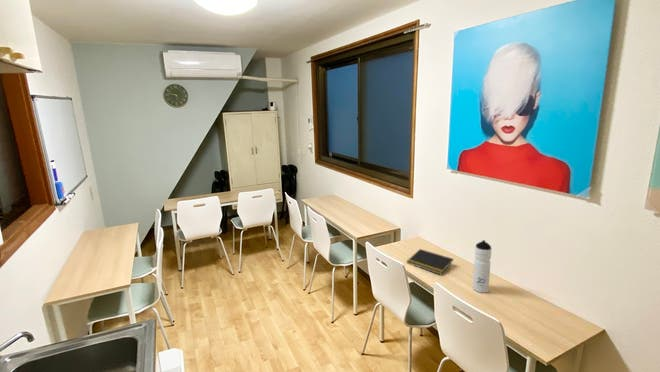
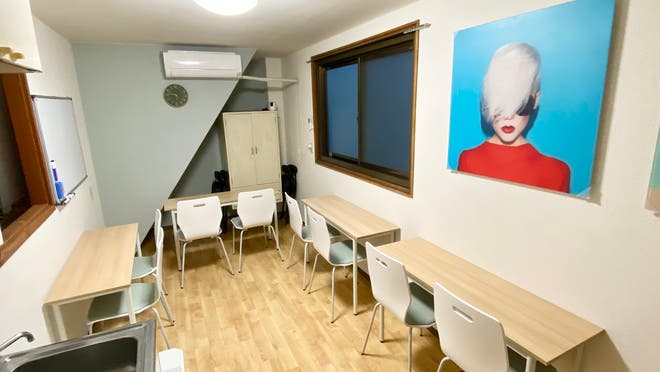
- water bottle [472,239,493,294]
- notepad [406,248,454,275]
